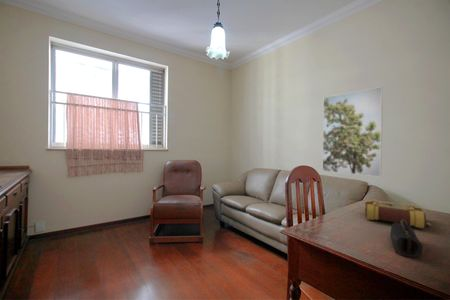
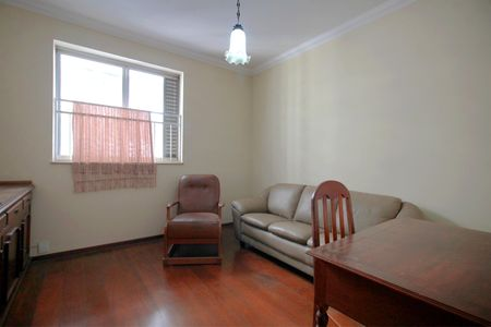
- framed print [321,86,384,177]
- book [364,199,433,229]
- pencil case [389,220,424,258]
